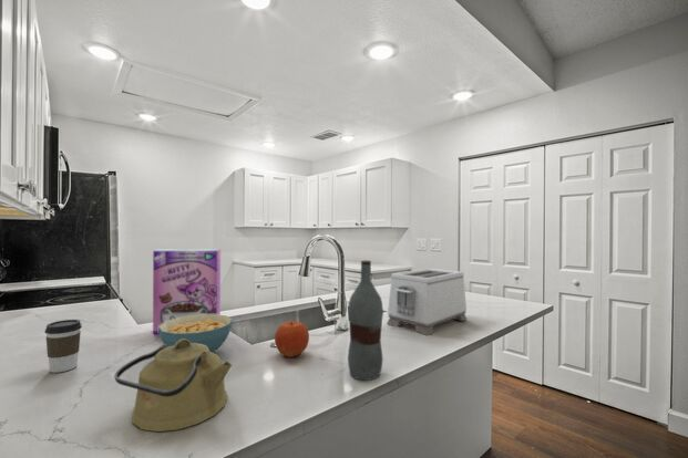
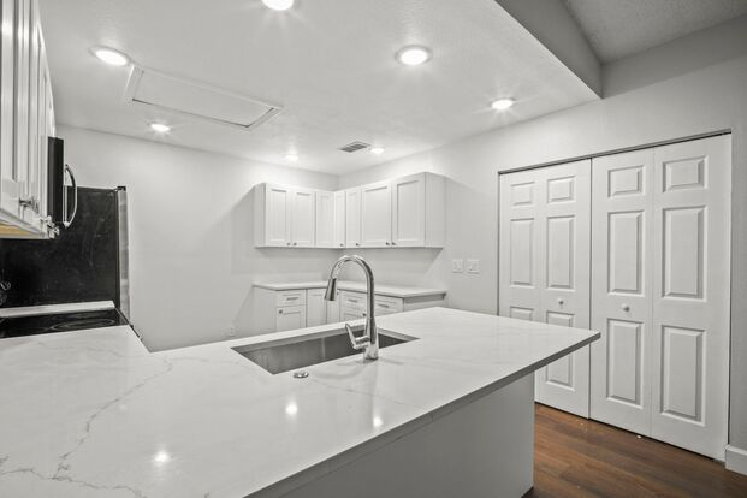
- toaster [386,267,469,336]
- cereal box [152,248,222,335]
- cereal bowl [158,314,234,353]
- kettle [113,339,233,433]
- coffee cup [44,319,83,374]
- fruit [274,321,310,358]
- bottle [347,260,384,382]
